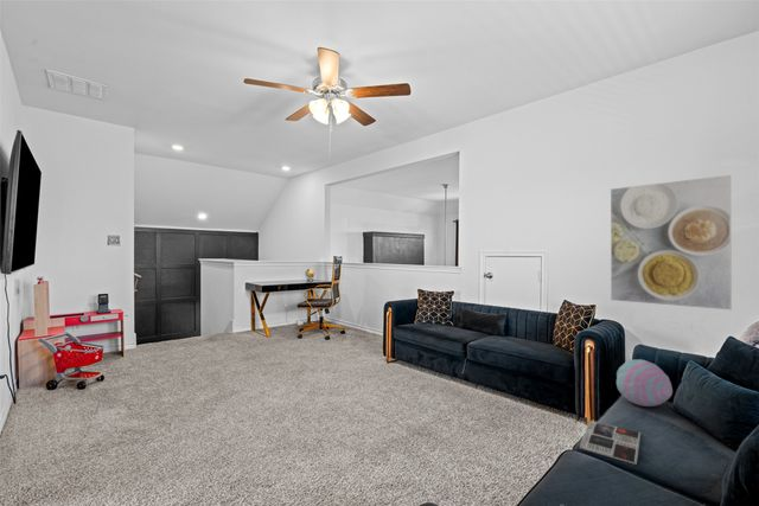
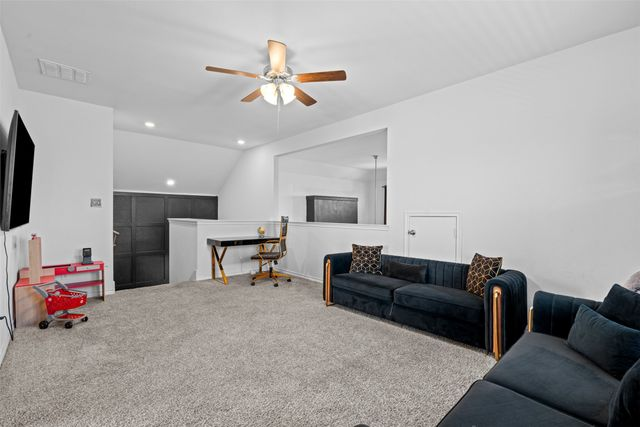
- magazine [579,419,642,466]
- cushion [616,358,674,408]
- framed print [610,174,733,310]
